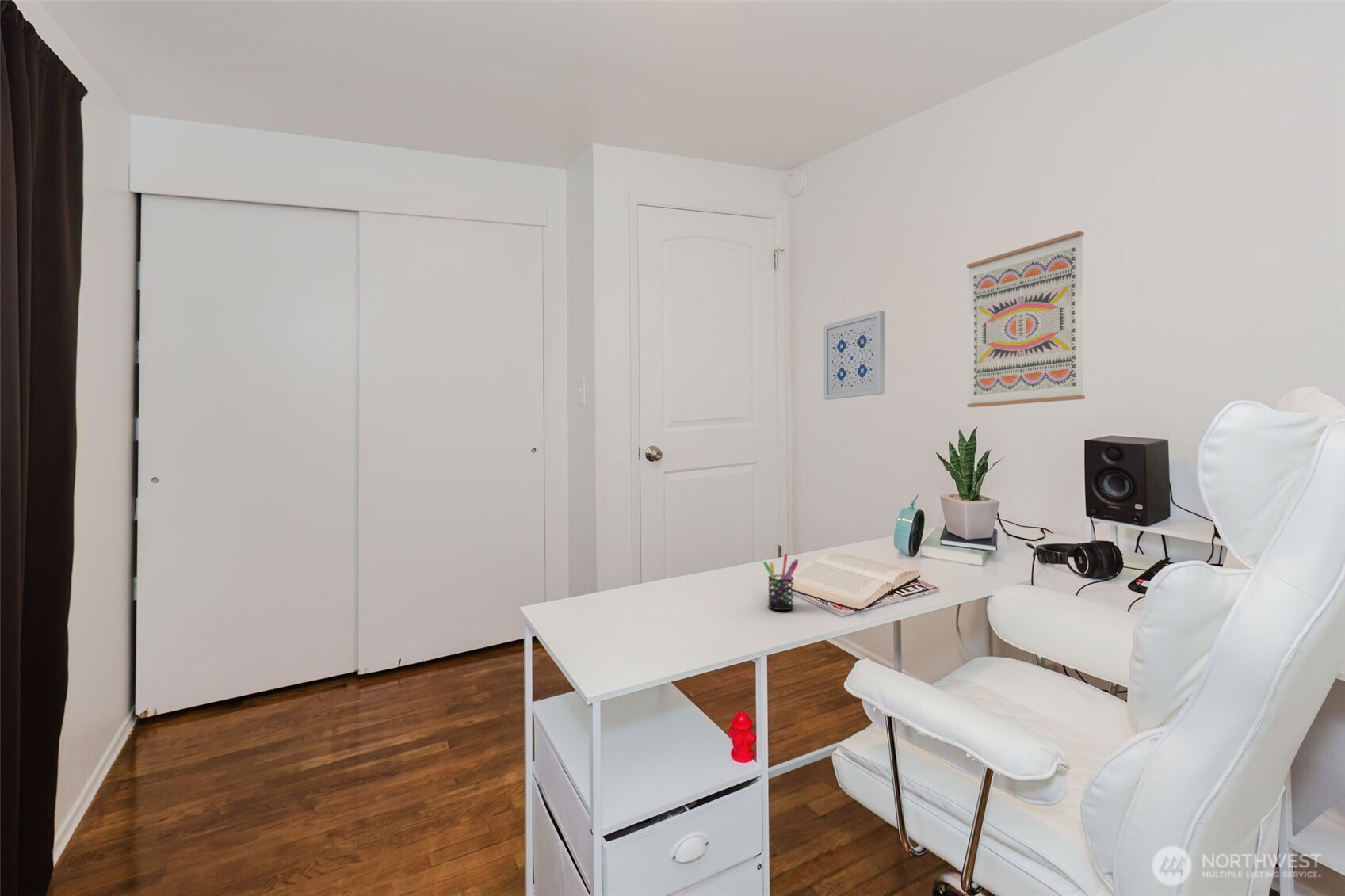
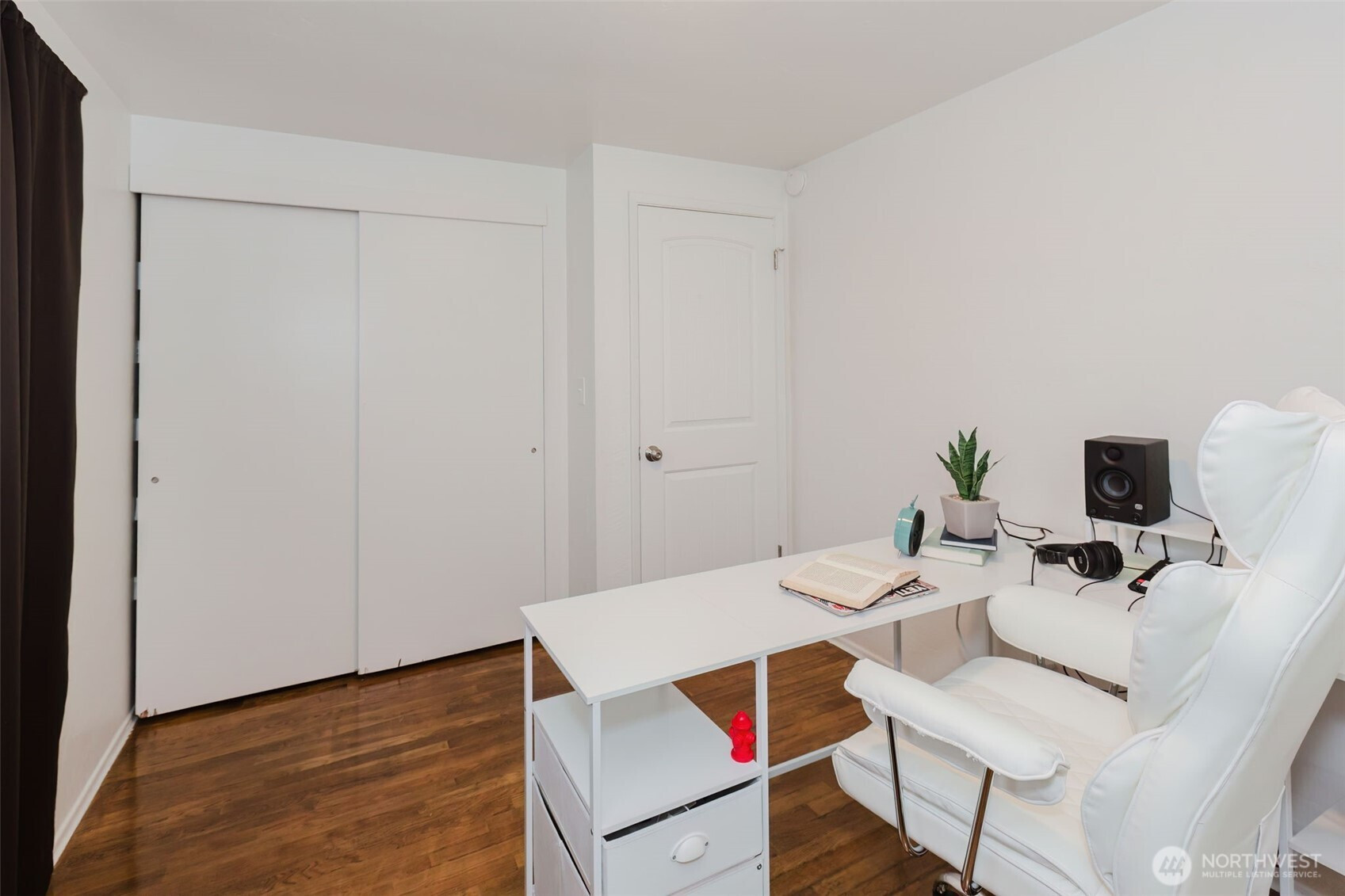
- pen holder [762,553,800,611]
- wall art [823,310,885,401]
- wall art [966,231,1086,408]
